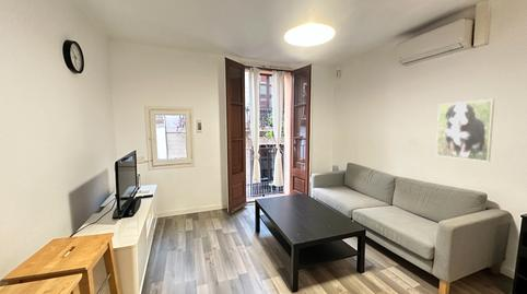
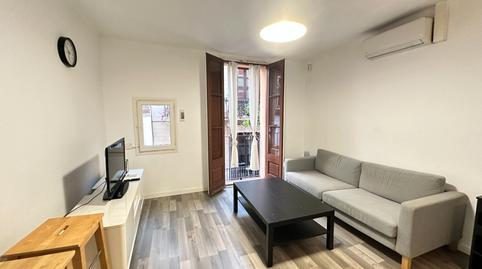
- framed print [435,98,495,163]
